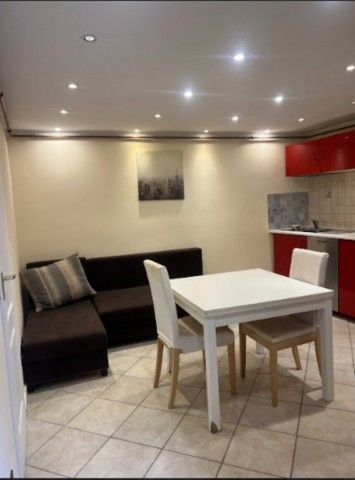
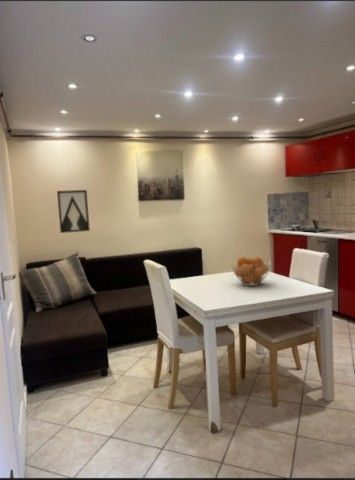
+ wall art [56,189,91,234]
+ fruit basket [230,256,271,287]
